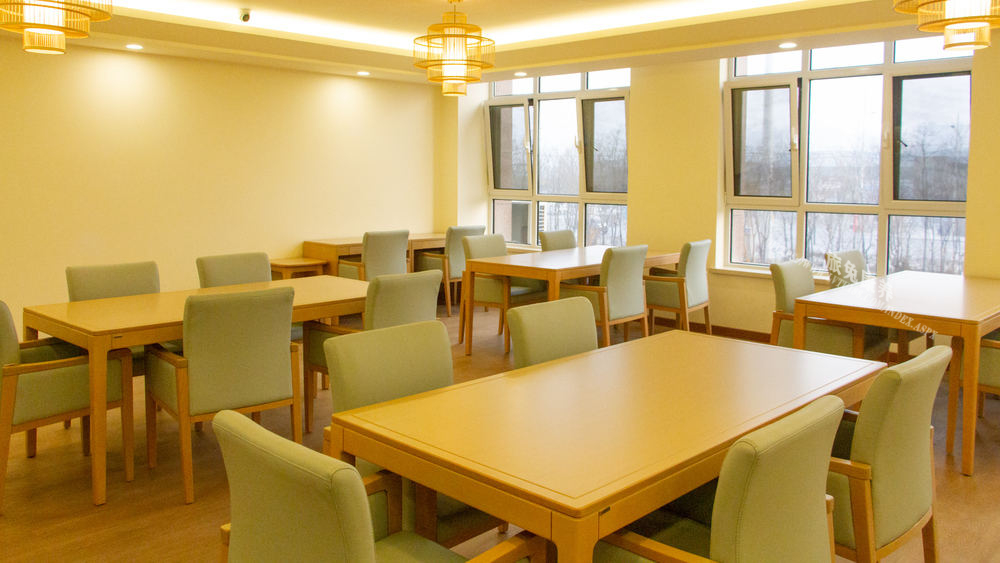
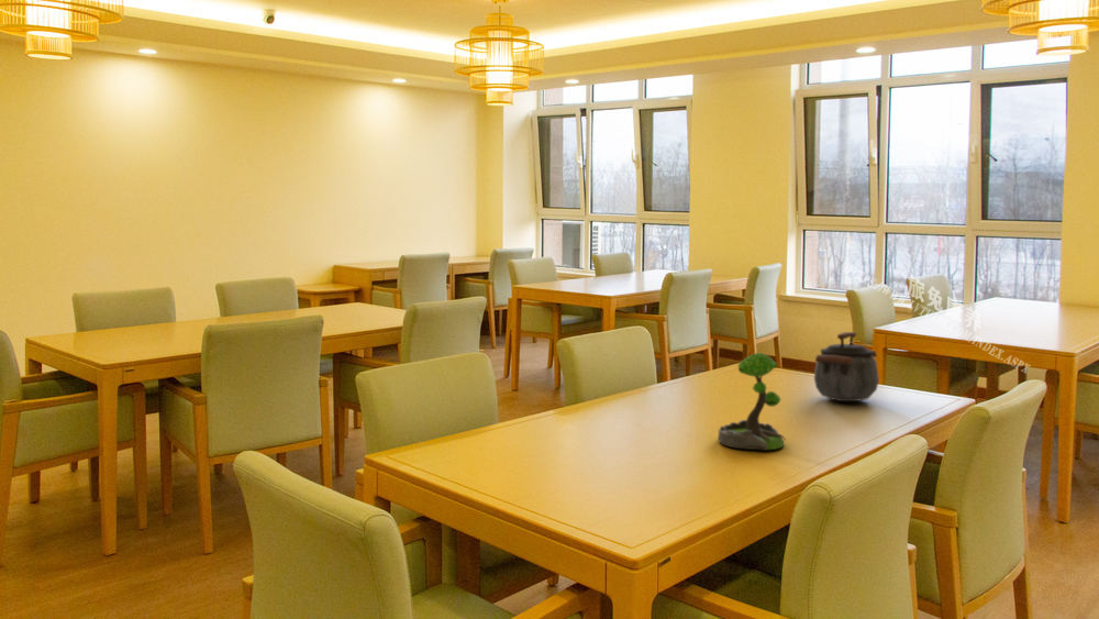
+ plant [718,352,787,452]
+ kettle [813,331,880,402]
